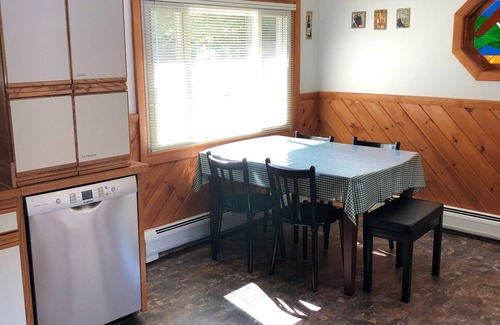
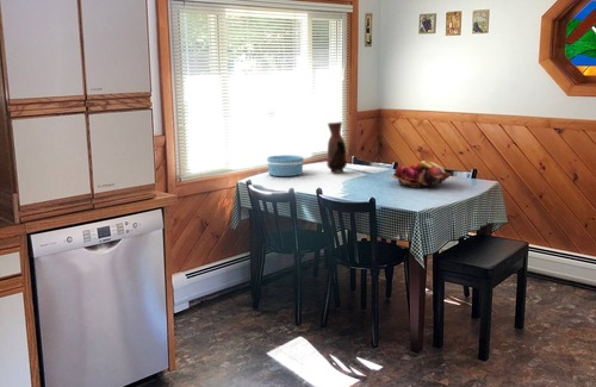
+ bowl [266,154,305,177]
+ fruit basket [391,160,452,189]
+ vase [325,120,348,174]
